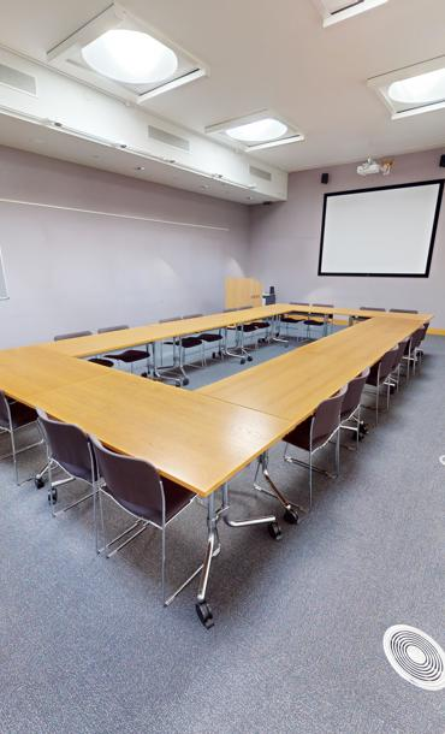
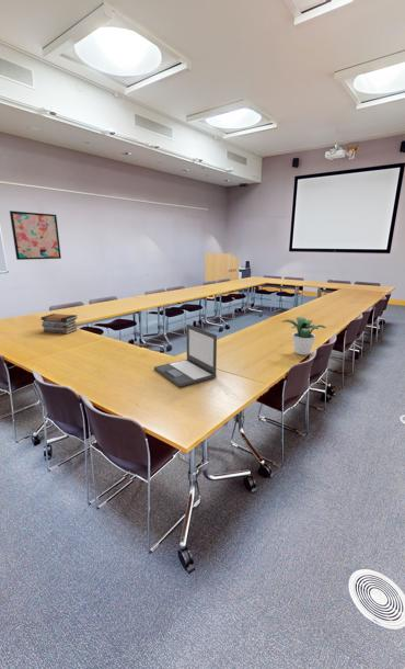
+ wall art [9,209,62,261]
+ laptop [153,324,218,388]
+ book stack [39,313,79,334]
+ potted plant [281,316,327,355]
